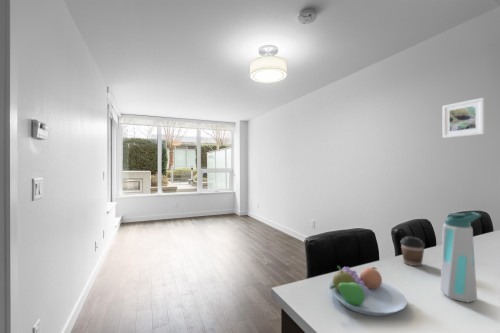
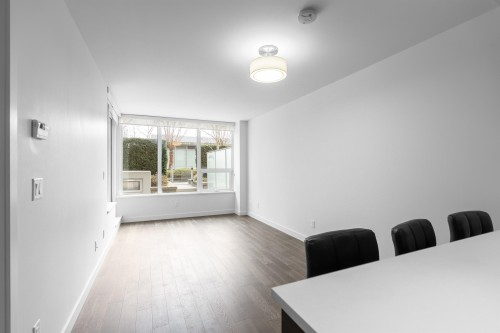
- fruit bowl [328,265,408,317]
- coffee cup [400,236,426,267]
- water bottle [439,211,482,304]
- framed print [441,97,486,139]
